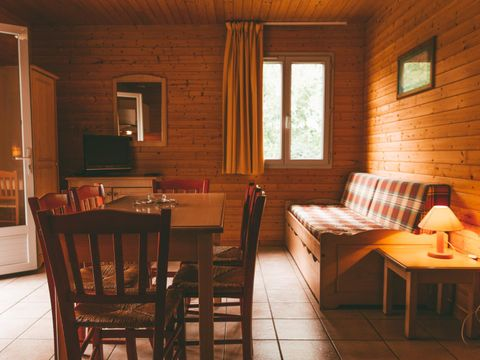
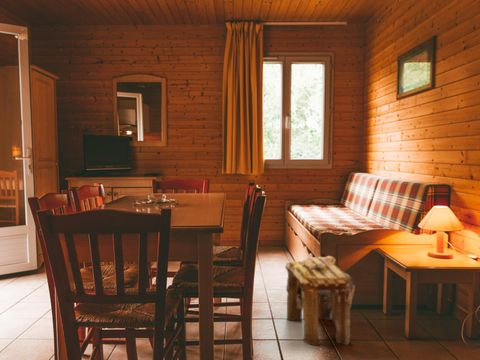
+ stool [284,255,356,347]
